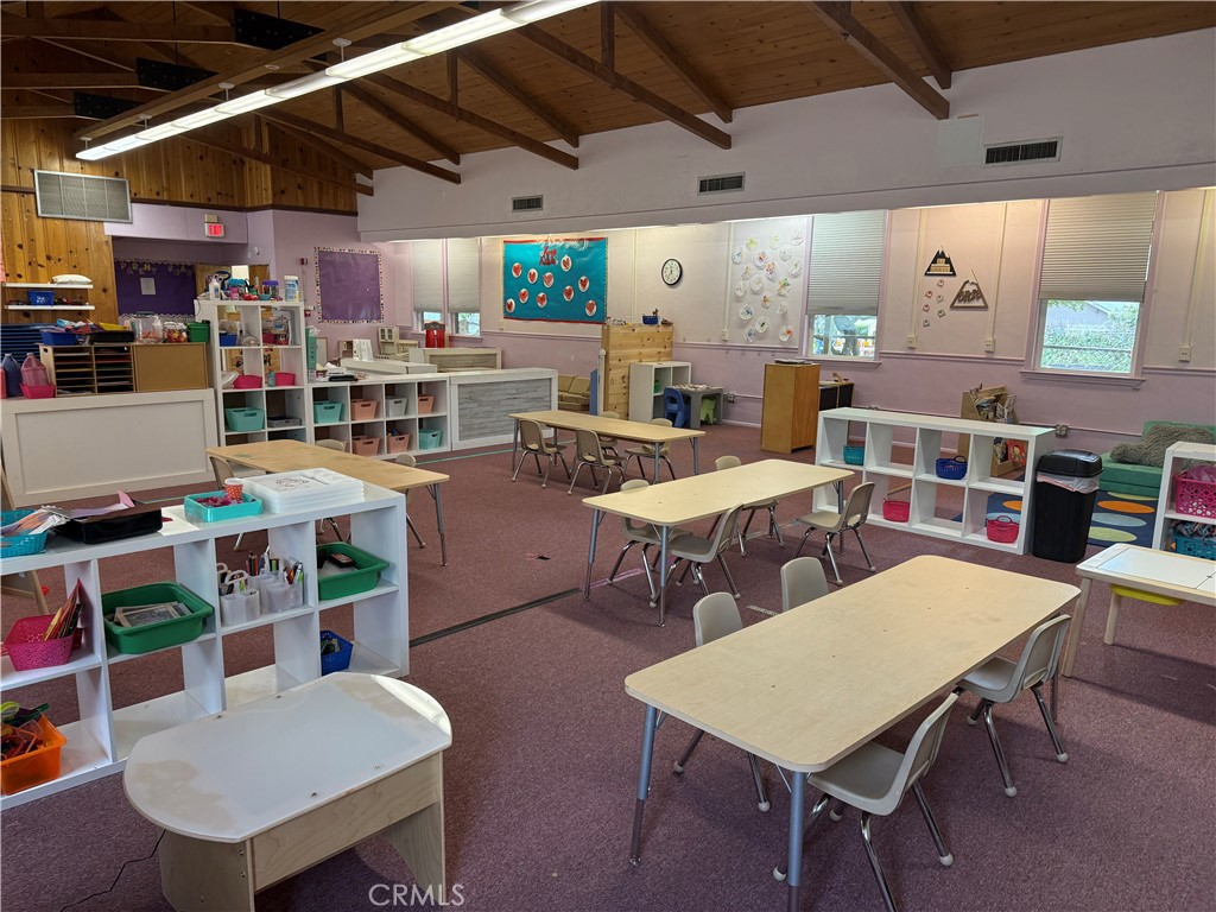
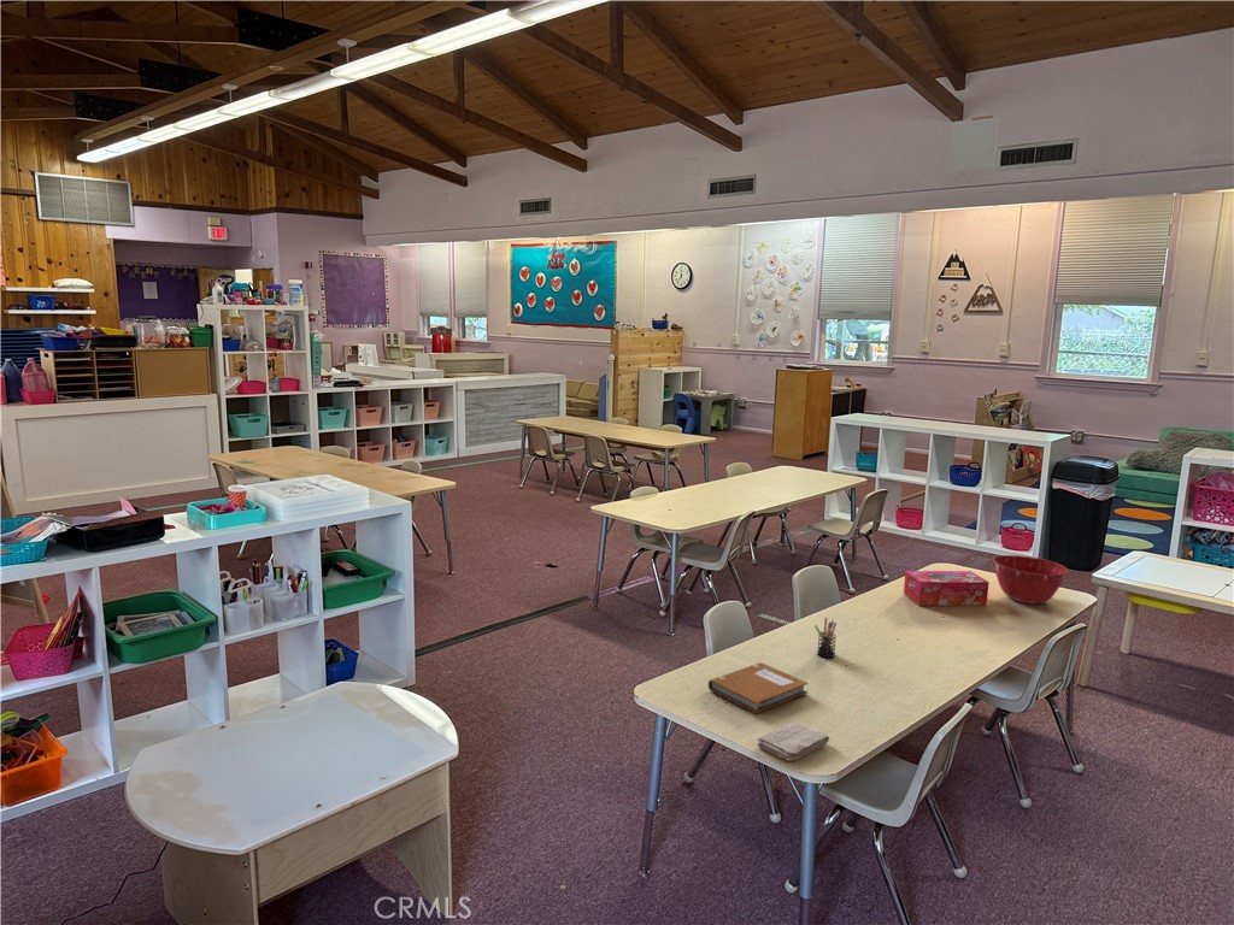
+ tissue box [903,570,991,606]
+ mixing bowl [992,554,1069,605]
+ washcloth [756,720,830,762]
+ notebook [707,661,809,714]
+ pen holder [813,617,838,659]
